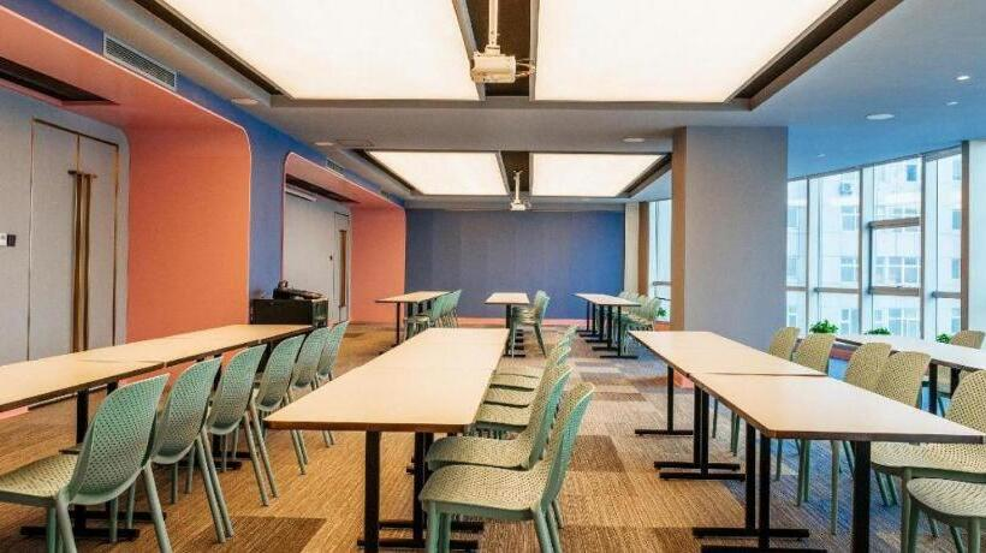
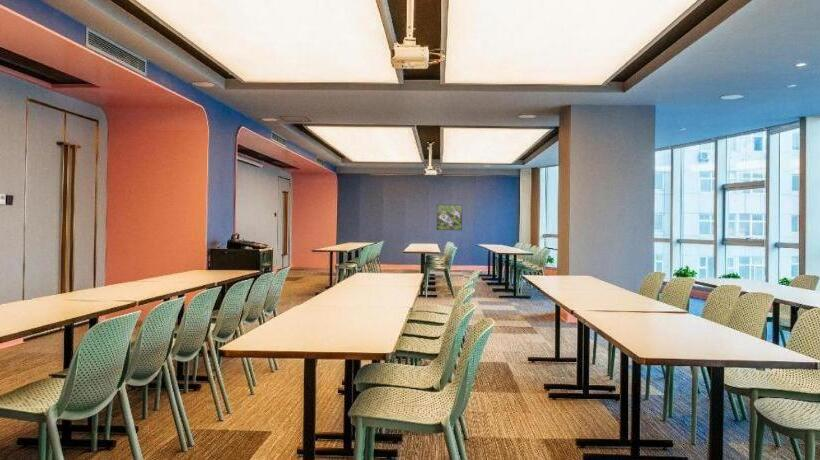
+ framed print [436,204,463,231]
